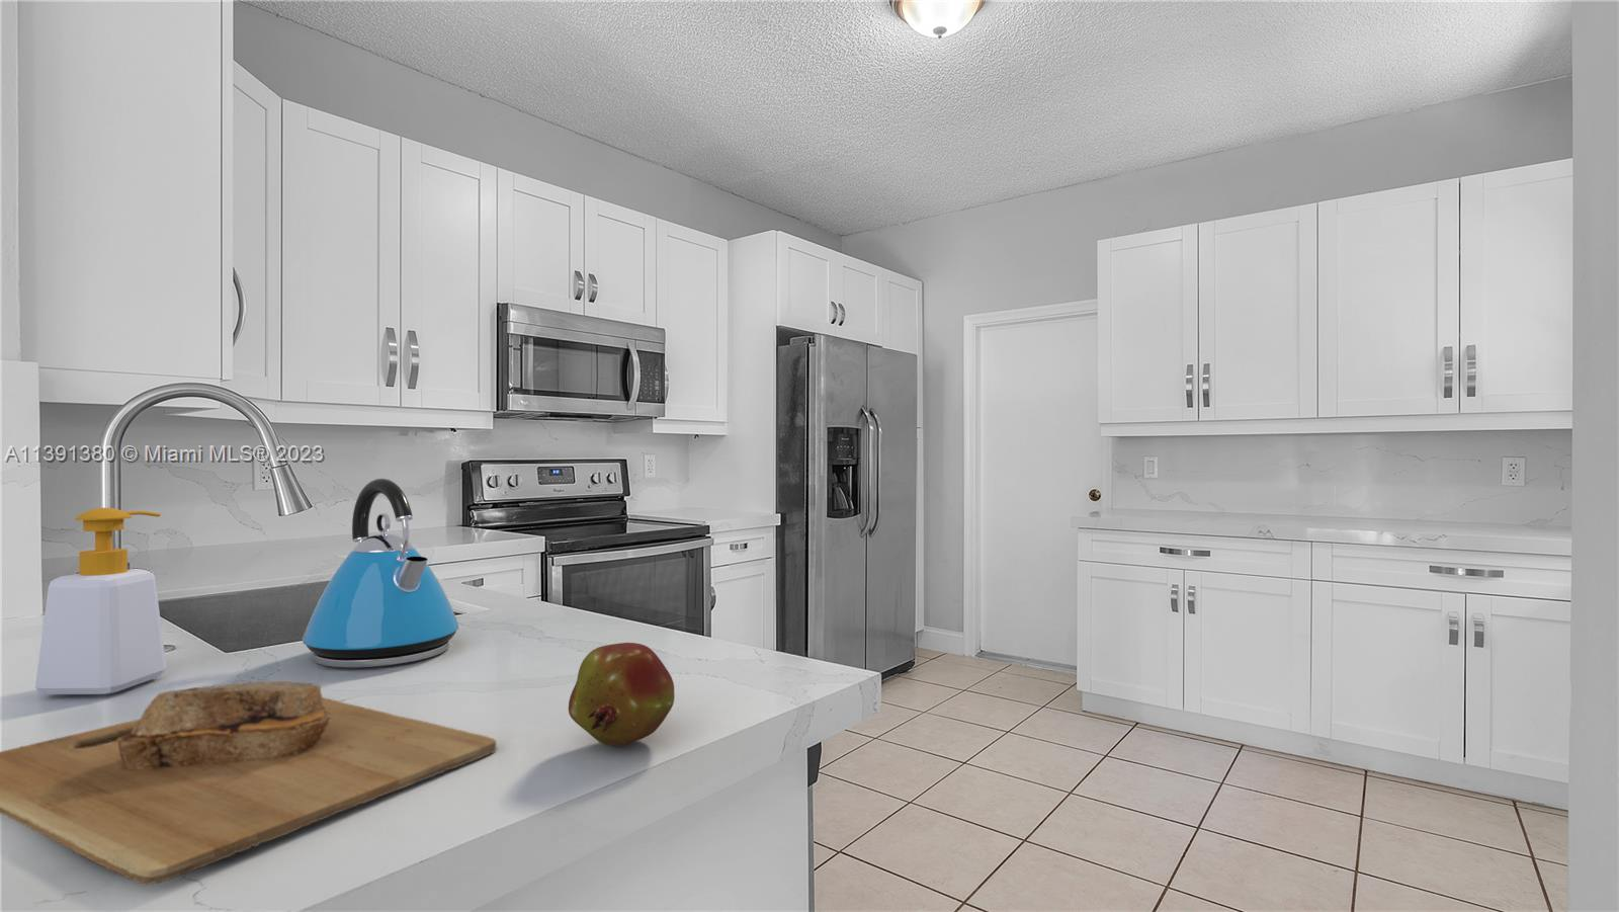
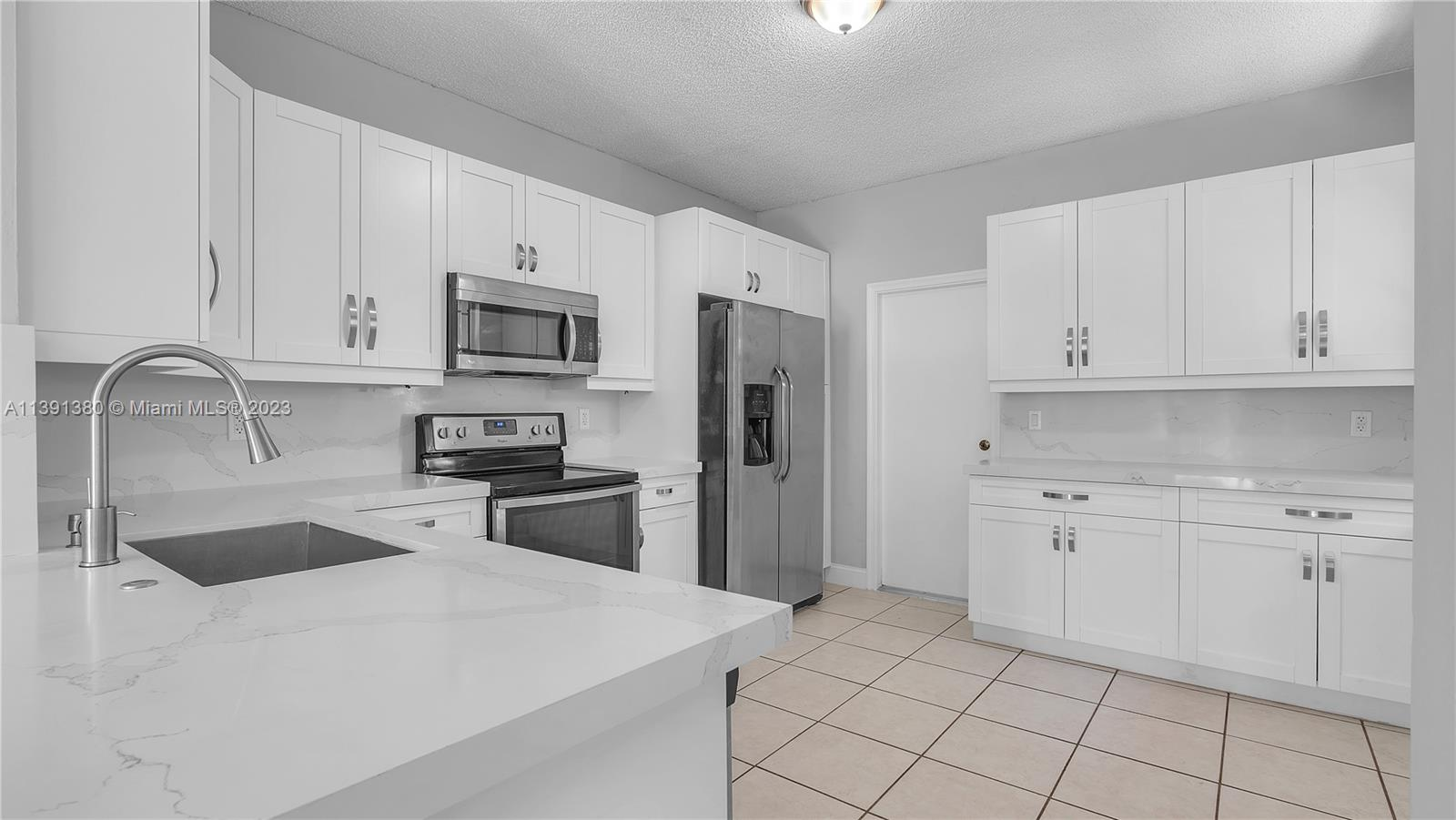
- fruit [568,642,676,749]
- cutting board [0,681,498,885]
- soap bottle [34,507,167,695]
- kettle [301,478,459,670]
